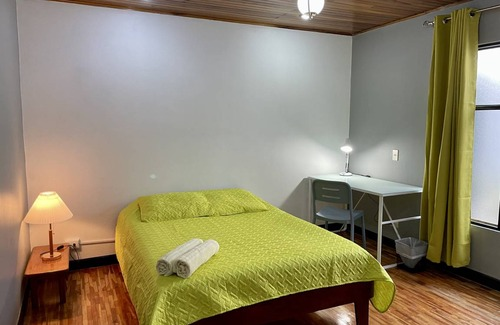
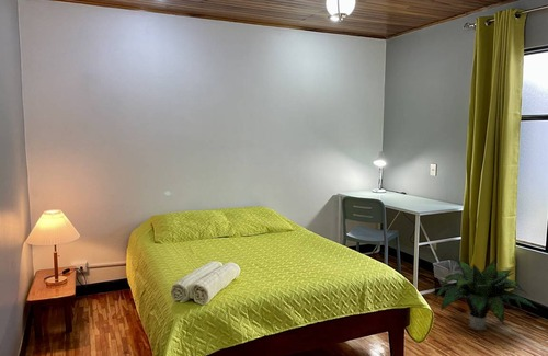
+ potted plant [433,257,540,332]
